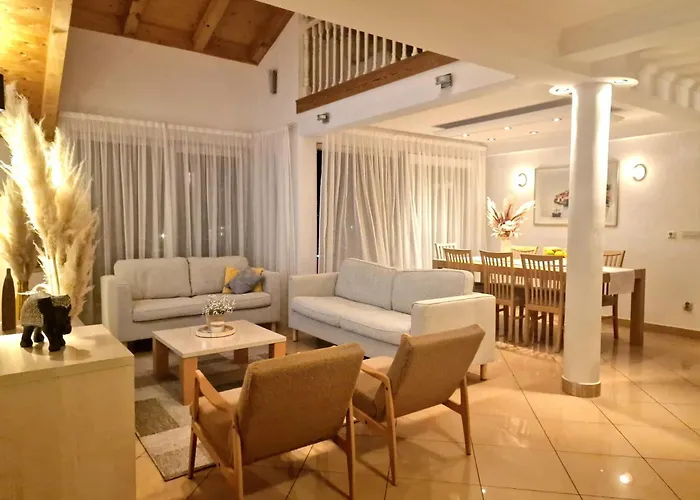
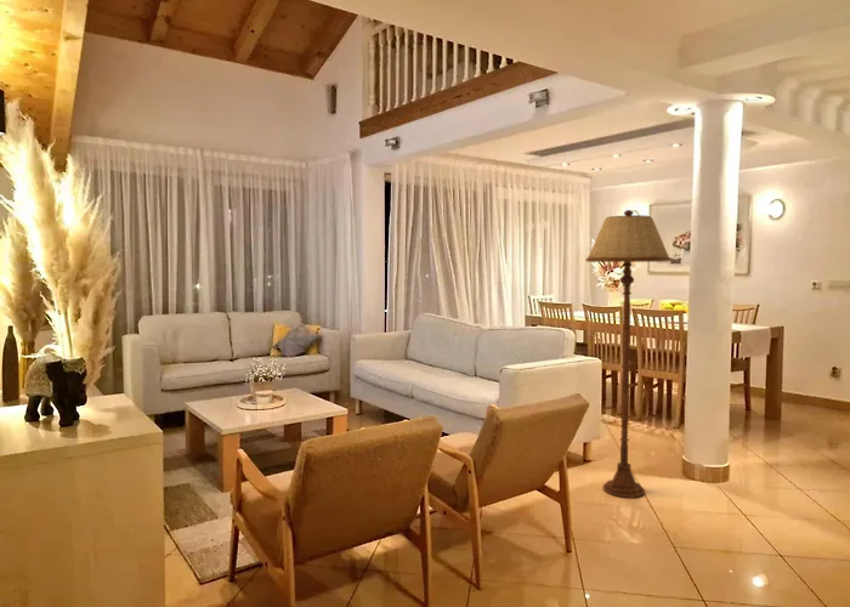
+ floor lamp [585,209,673,499]
